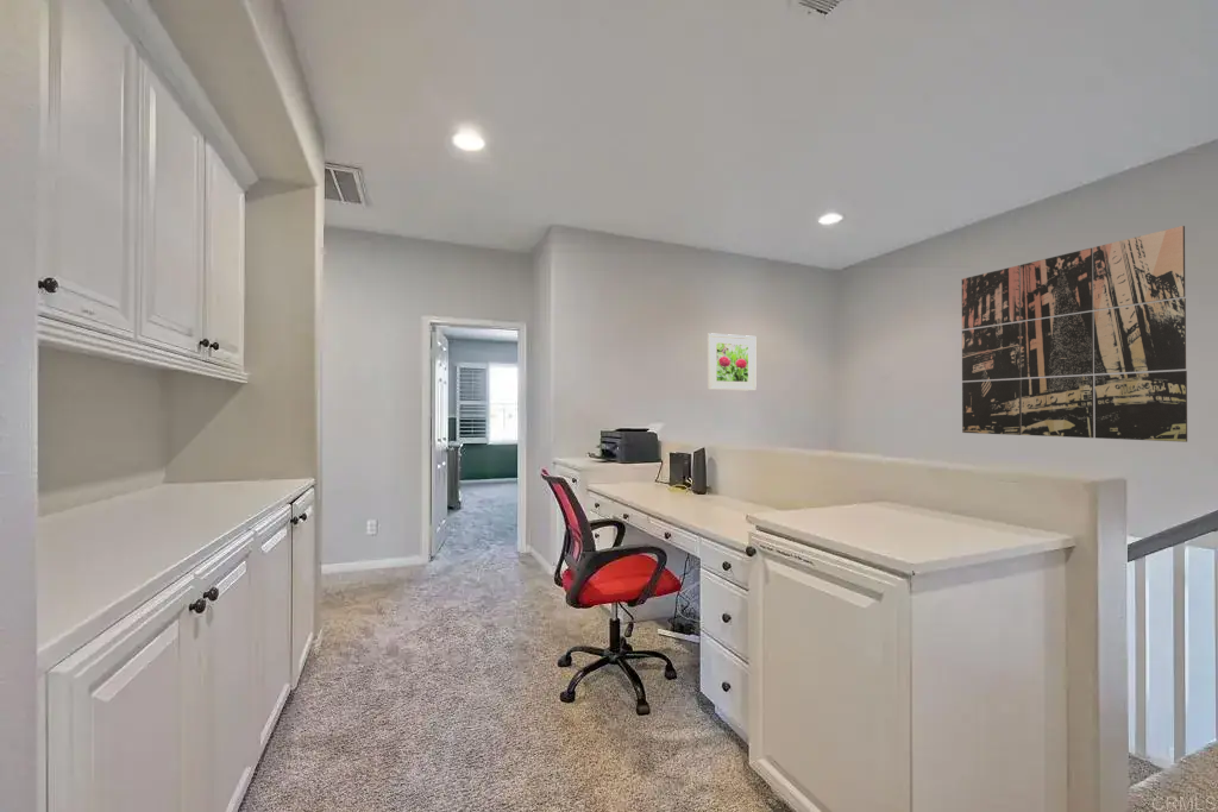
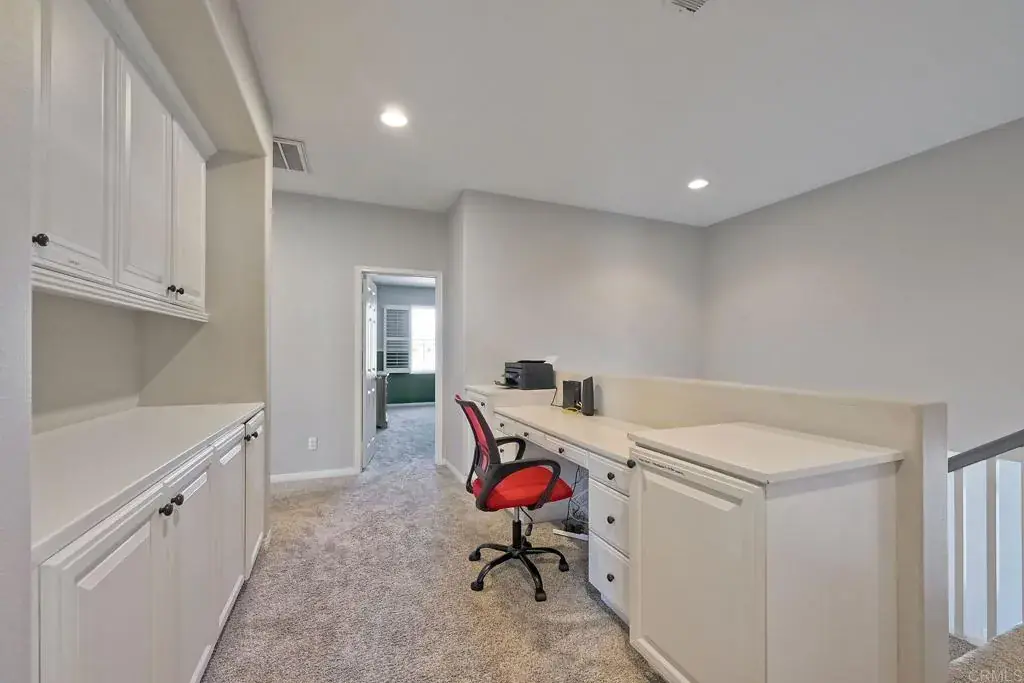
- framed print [707,333,756,392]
- wall art [961,225,1188,443]
